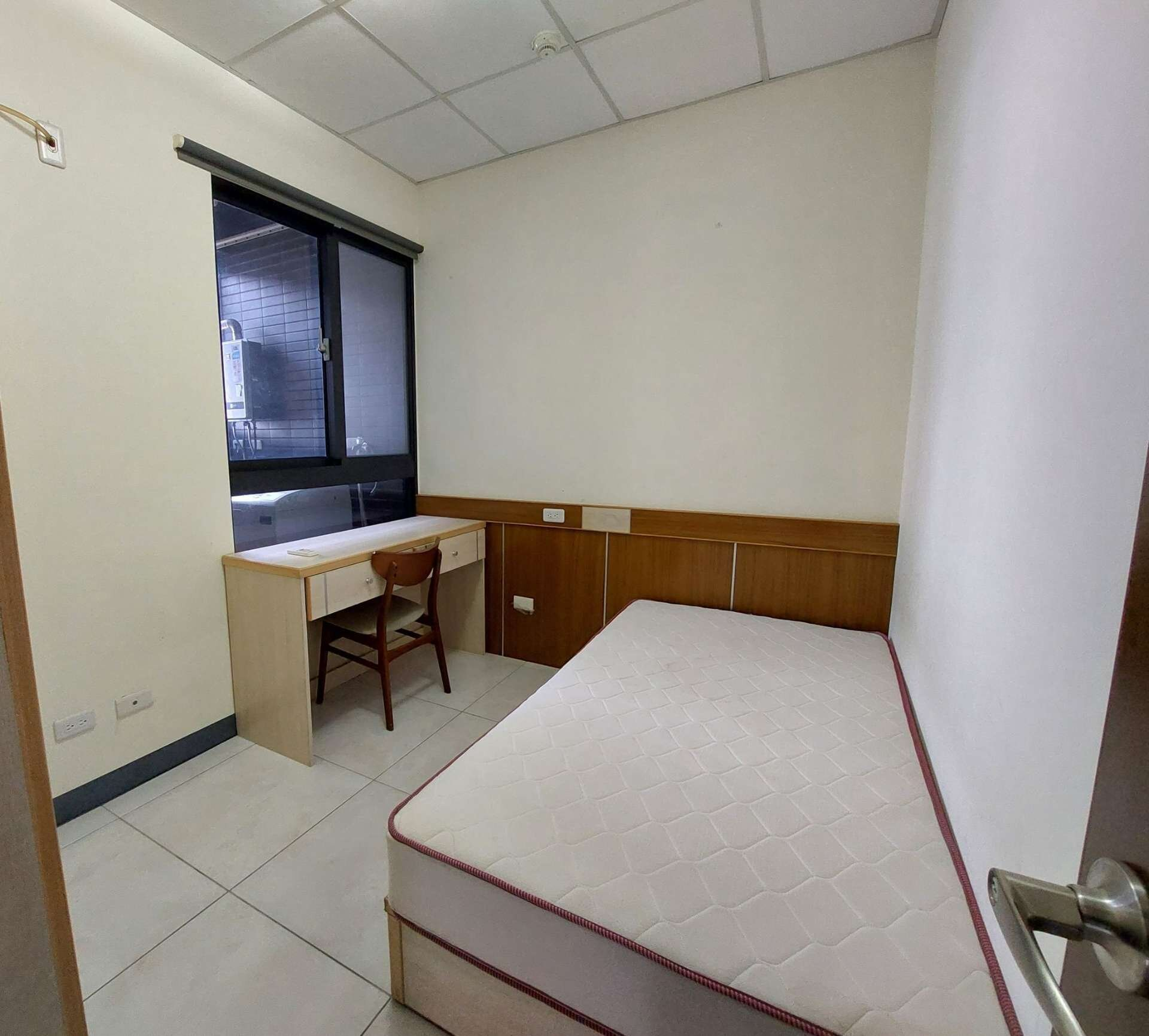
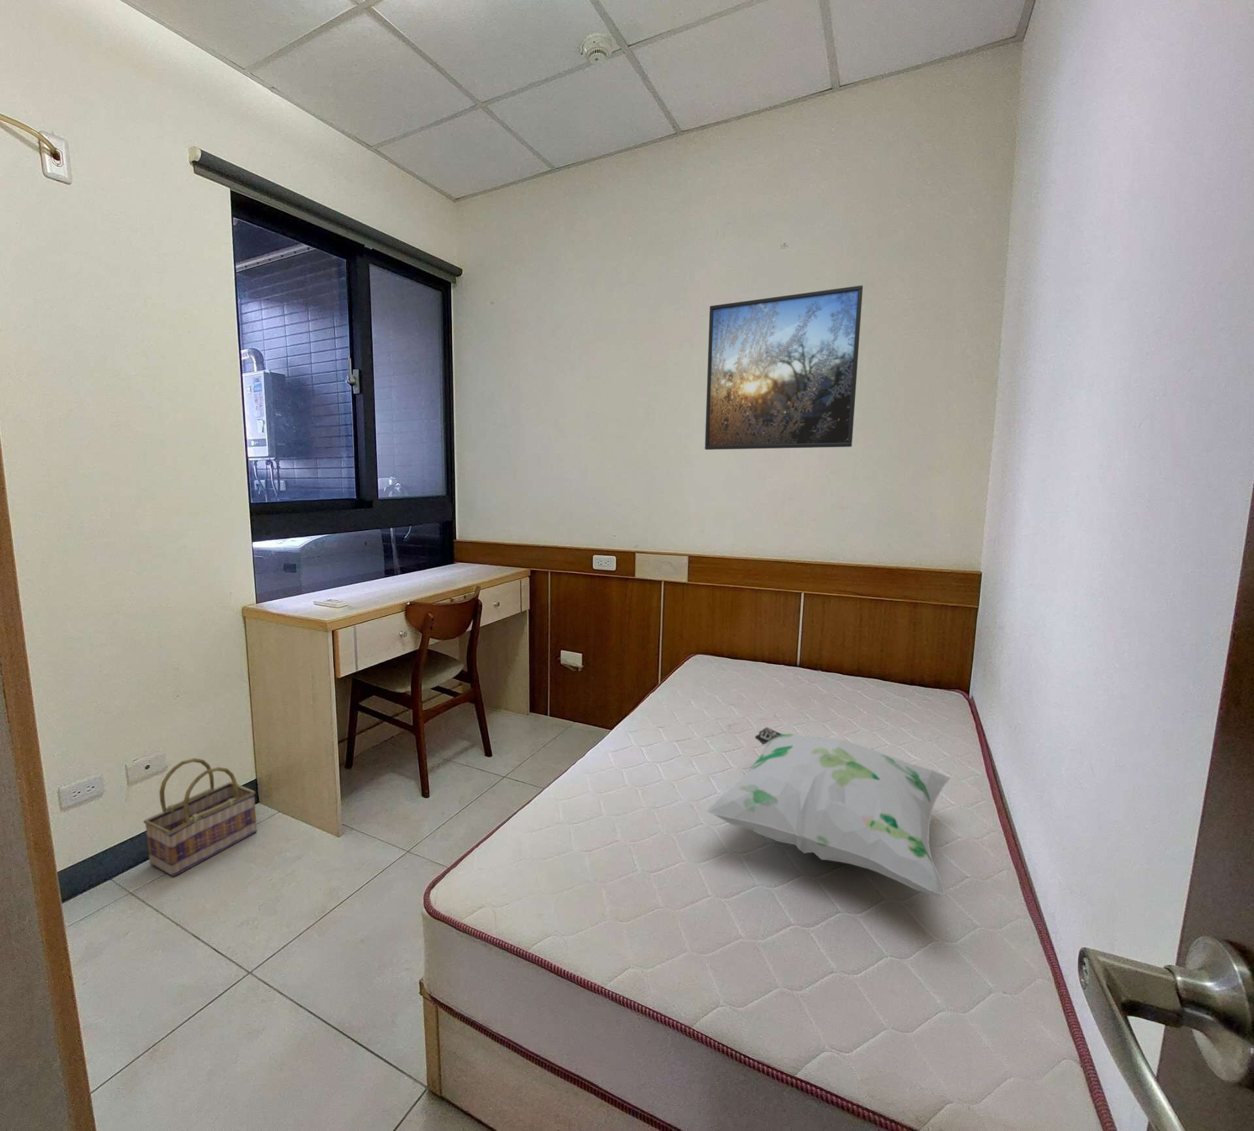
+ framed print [704,285,863,451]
+ basket [143,758,258,877]
+ decorative pillow [705,726,952,897]
